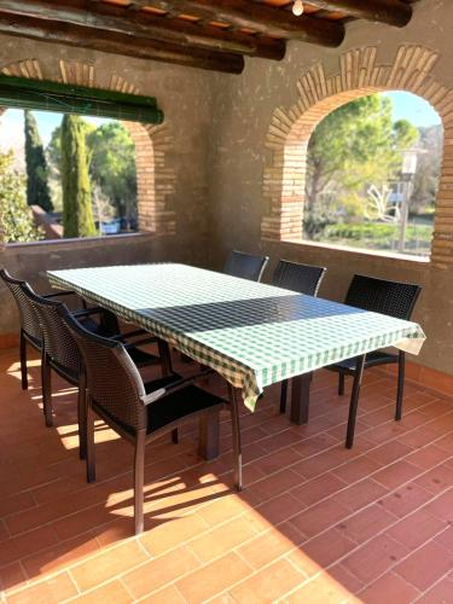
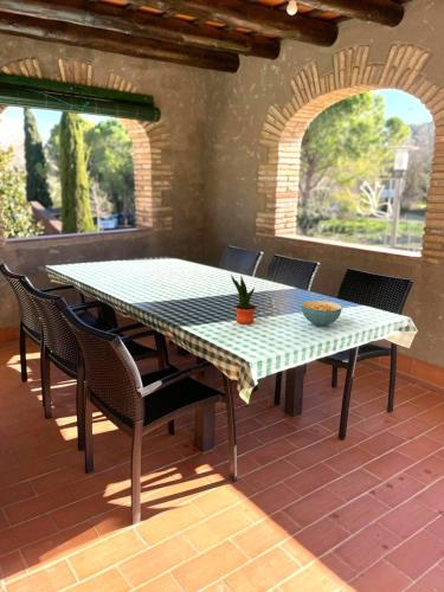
+ cereal bowl [301,300,343,327]
+ potted plant [230,274,257,326]
